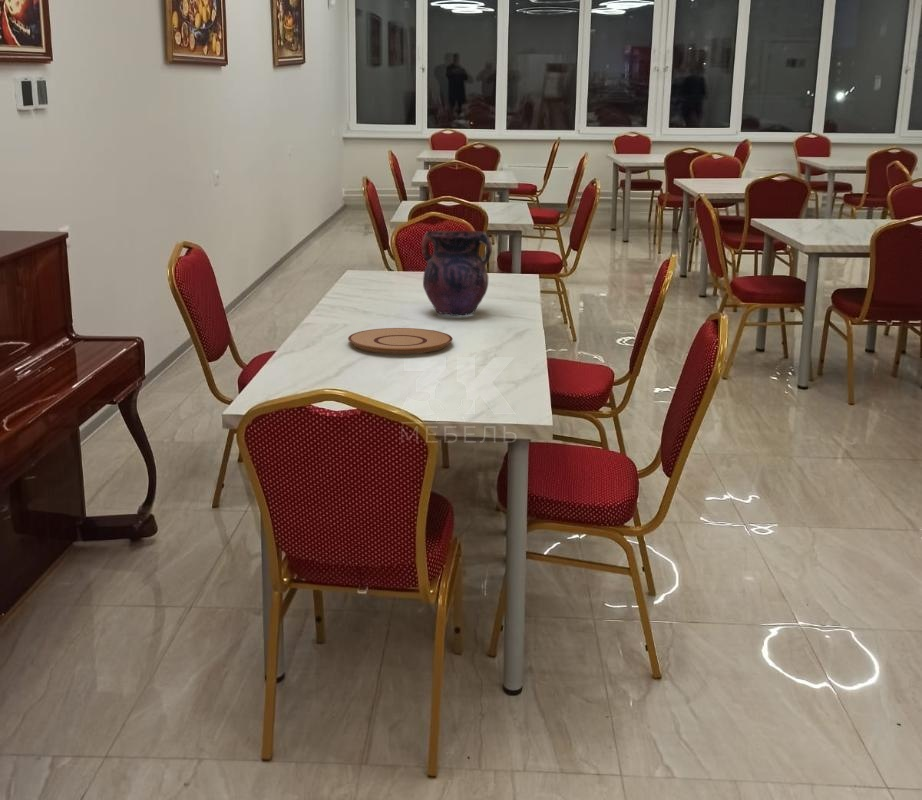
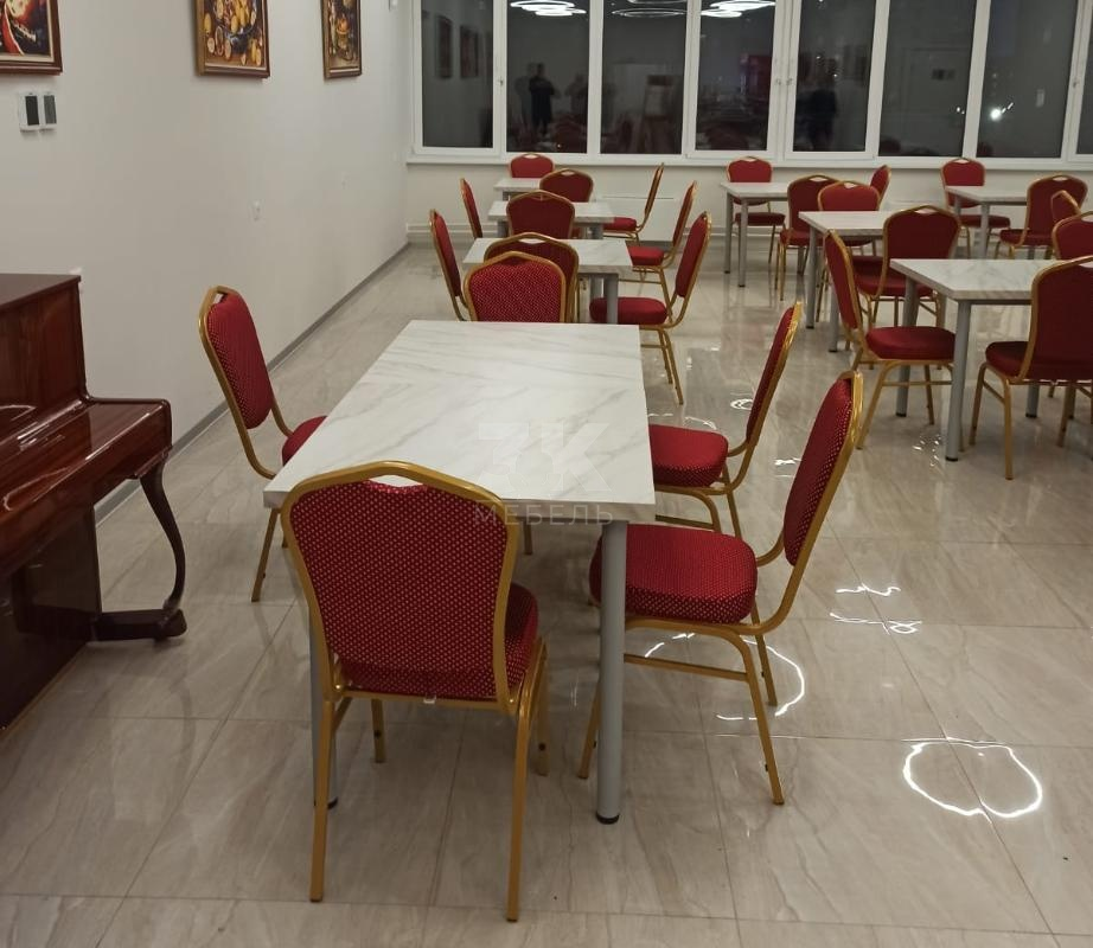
- vase [421,229,493,317]
- plate [347,327,454,355]
